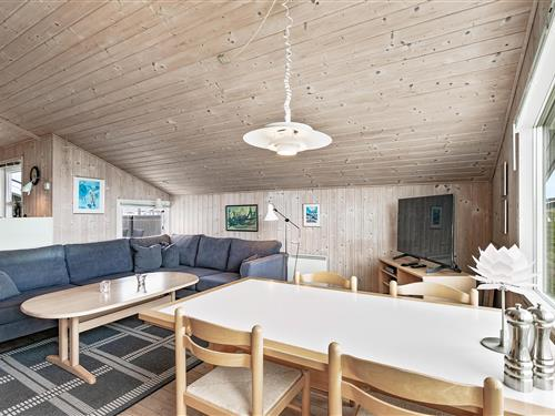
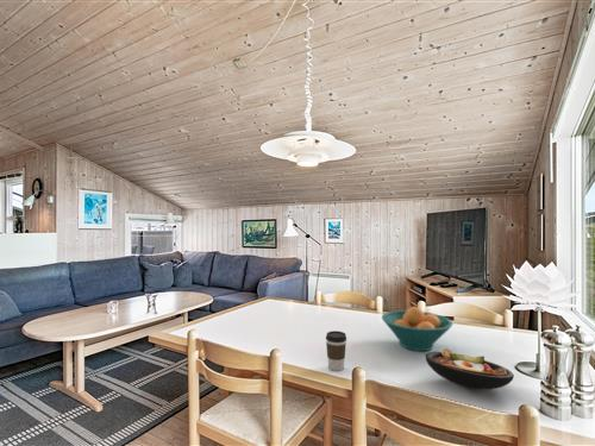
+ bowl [424,347,515,390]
+ fruit bowl [381,306,453,352]
+ coffee cup [325,329,347,372]
